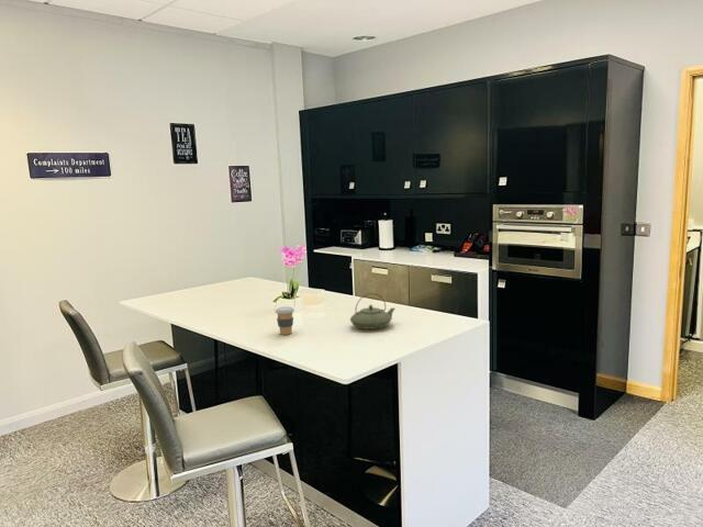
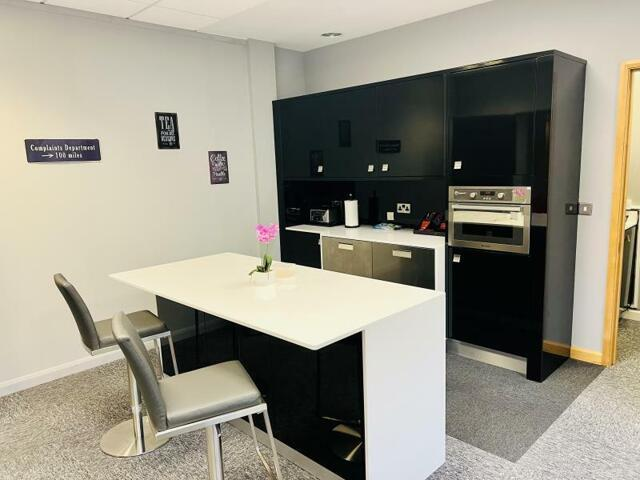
- coffee cup [275,305,295,336]
- teapot [349,292,397,330]
